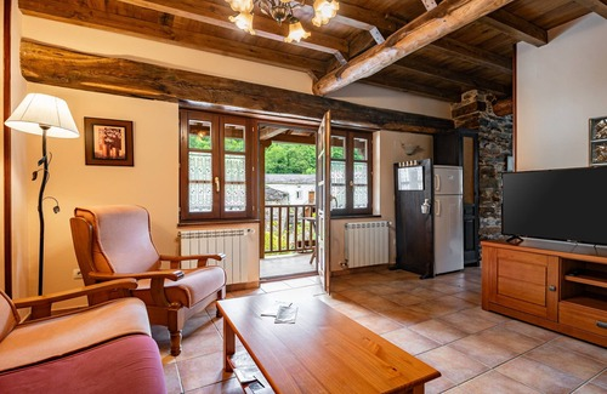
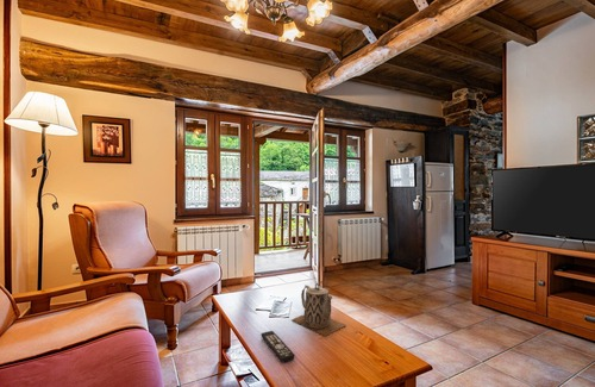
+ remote control [259,330,296,363]
+ teapot [290,282,346,337]
